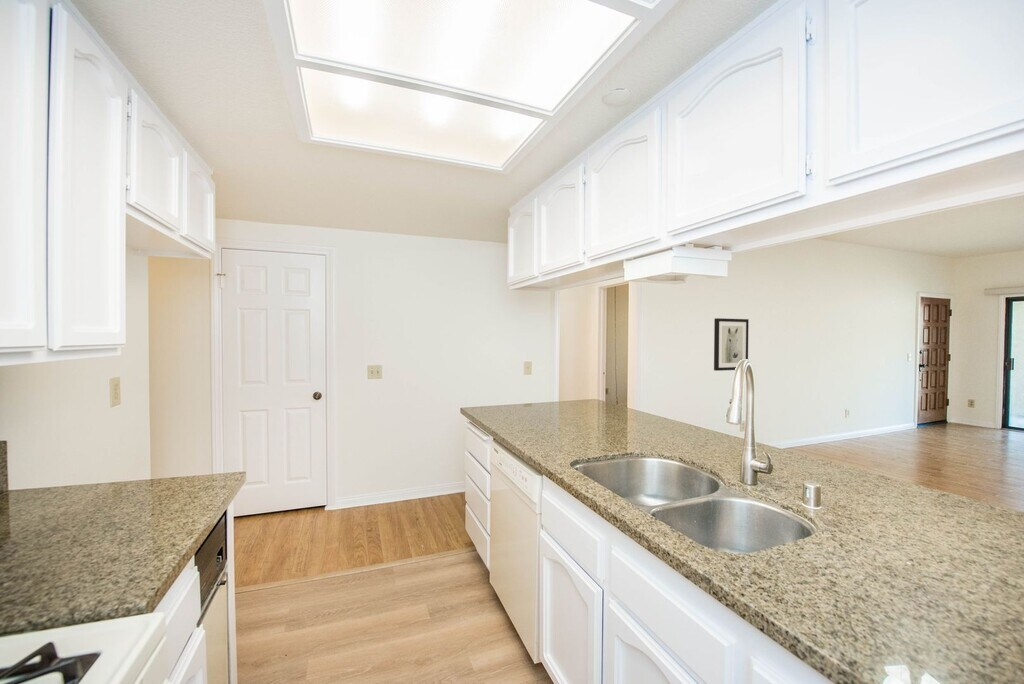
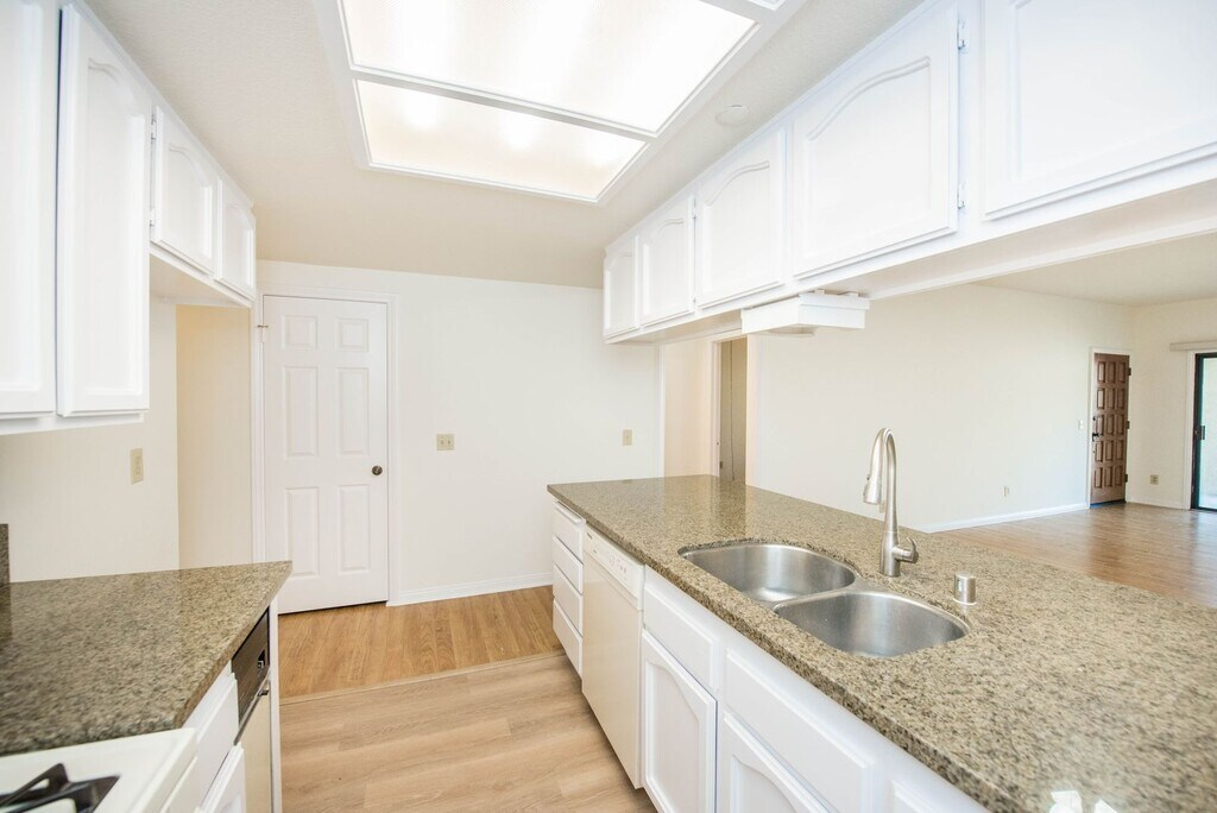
- wall art [713,317,750,372]
